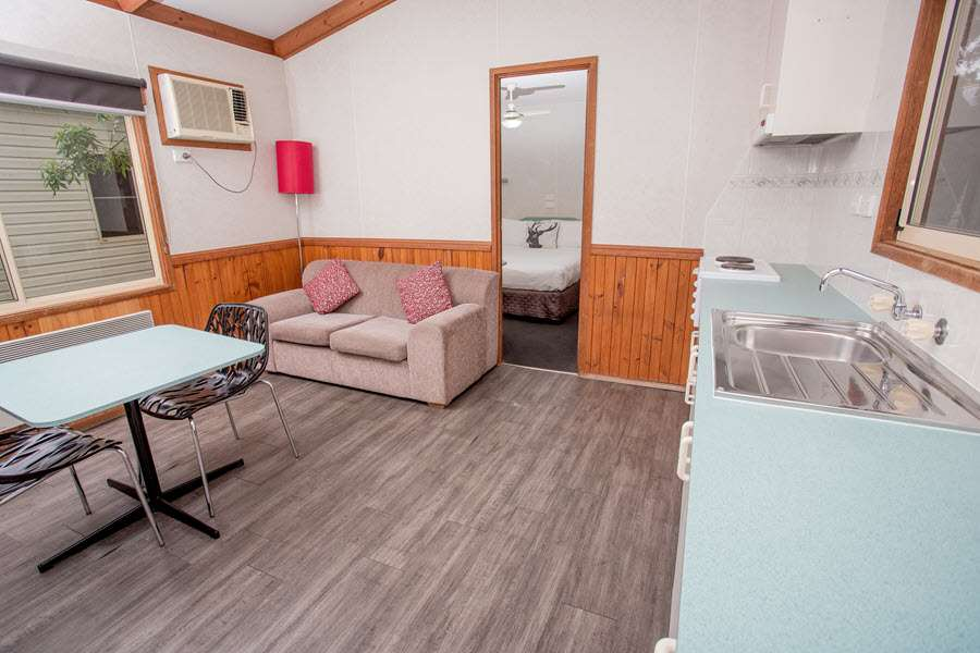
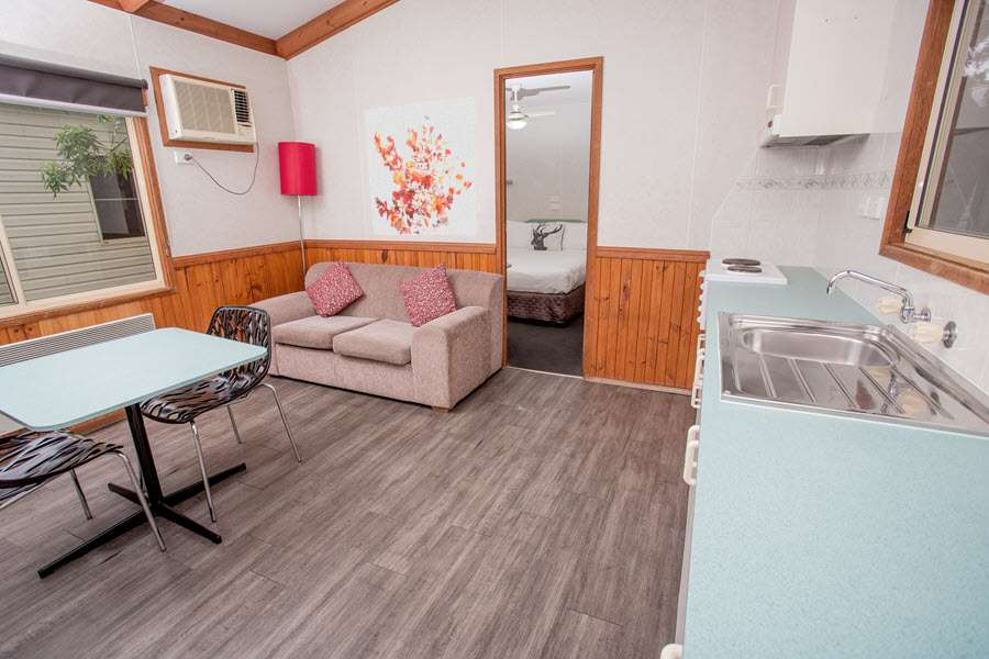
+ wall art [364,96,480,236]
